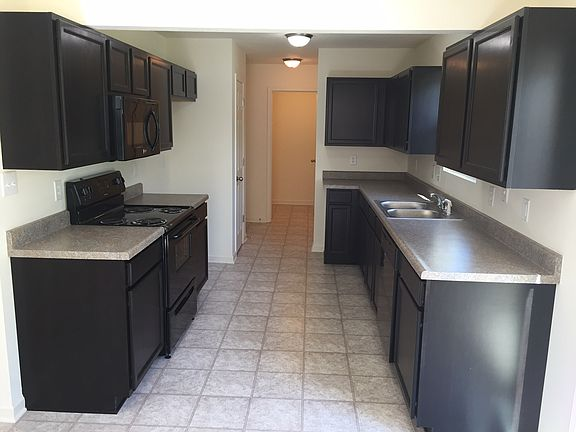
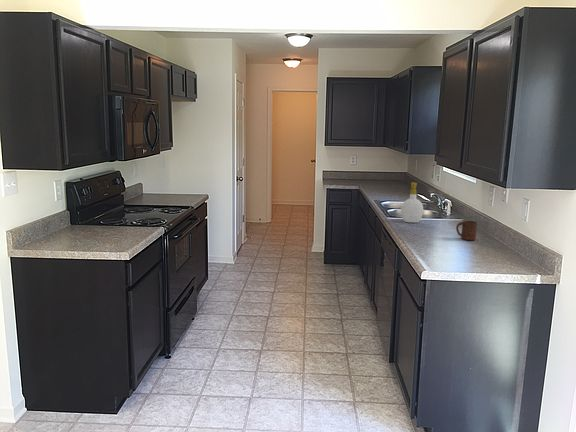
+ soap bottle [400,182,424,224]
+ cup [455,220,478,241]
